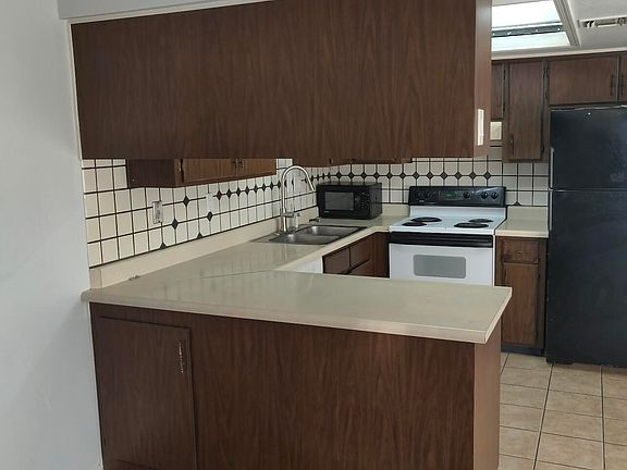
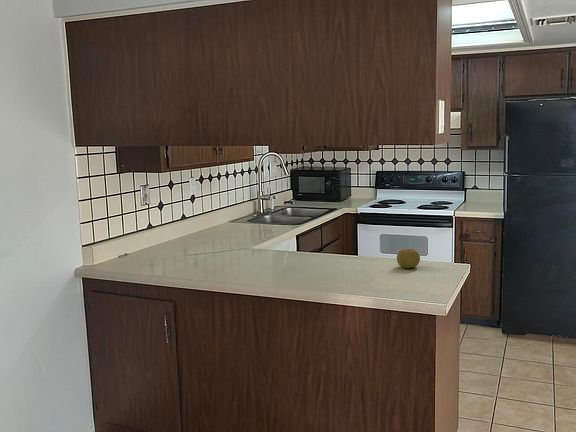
+ fruit [396,248,421,269]
